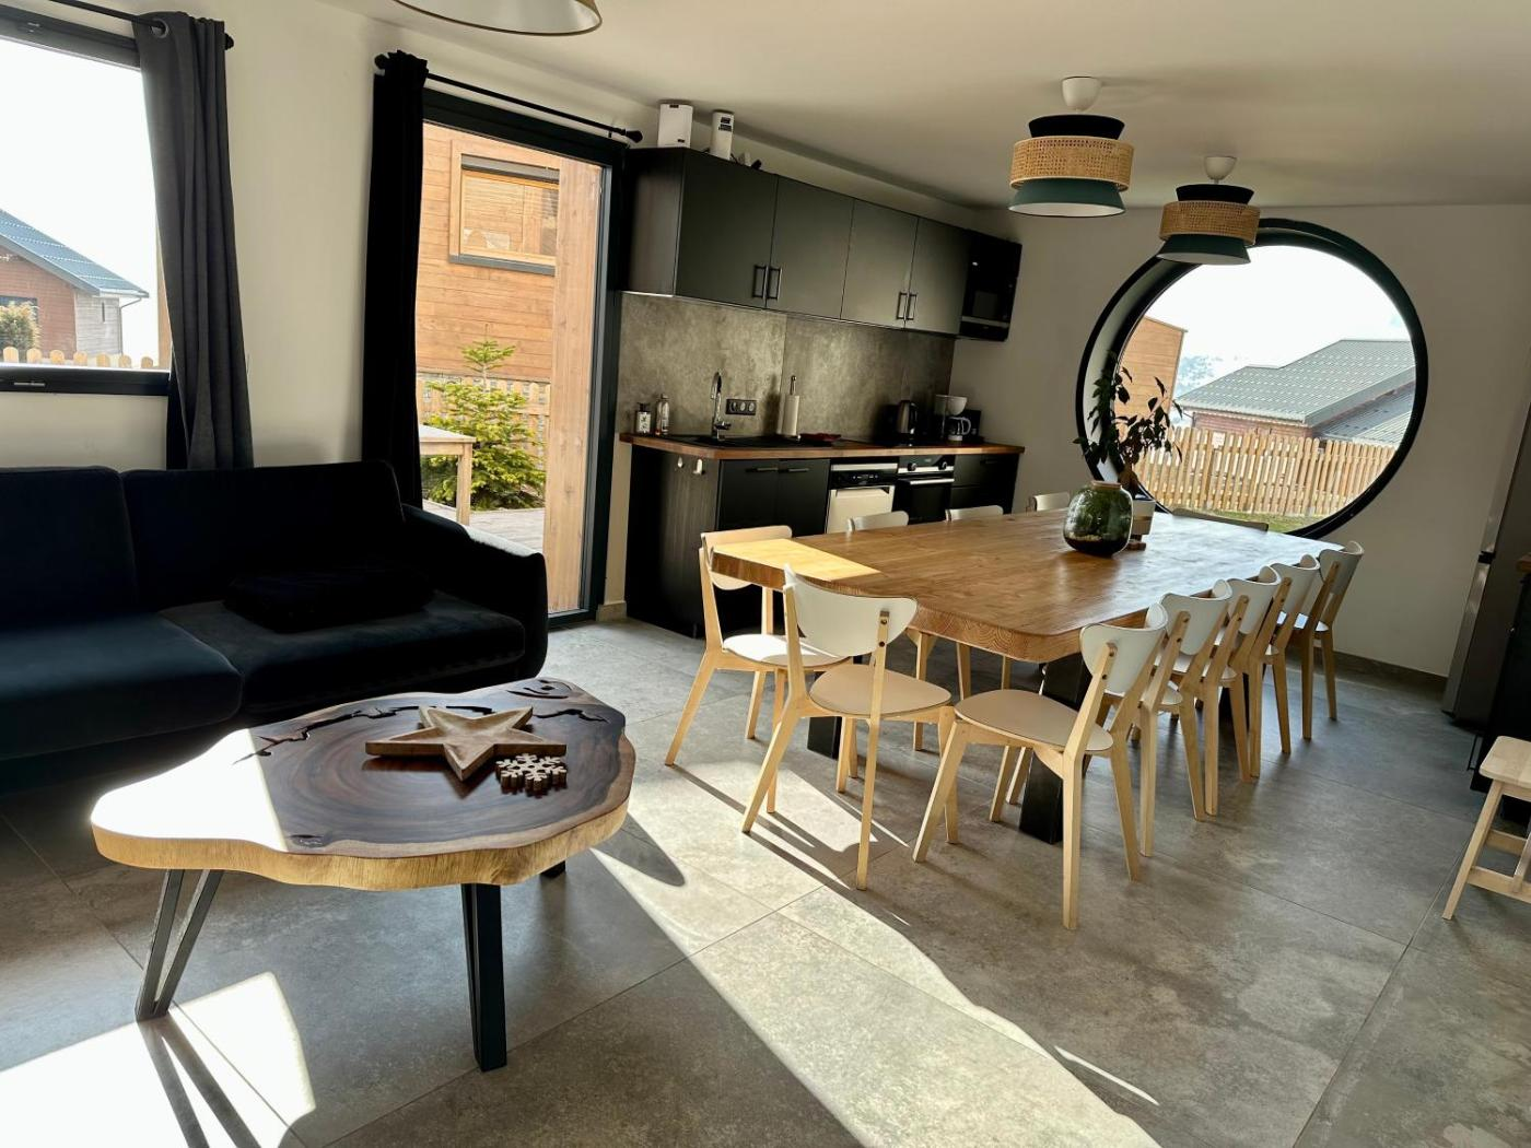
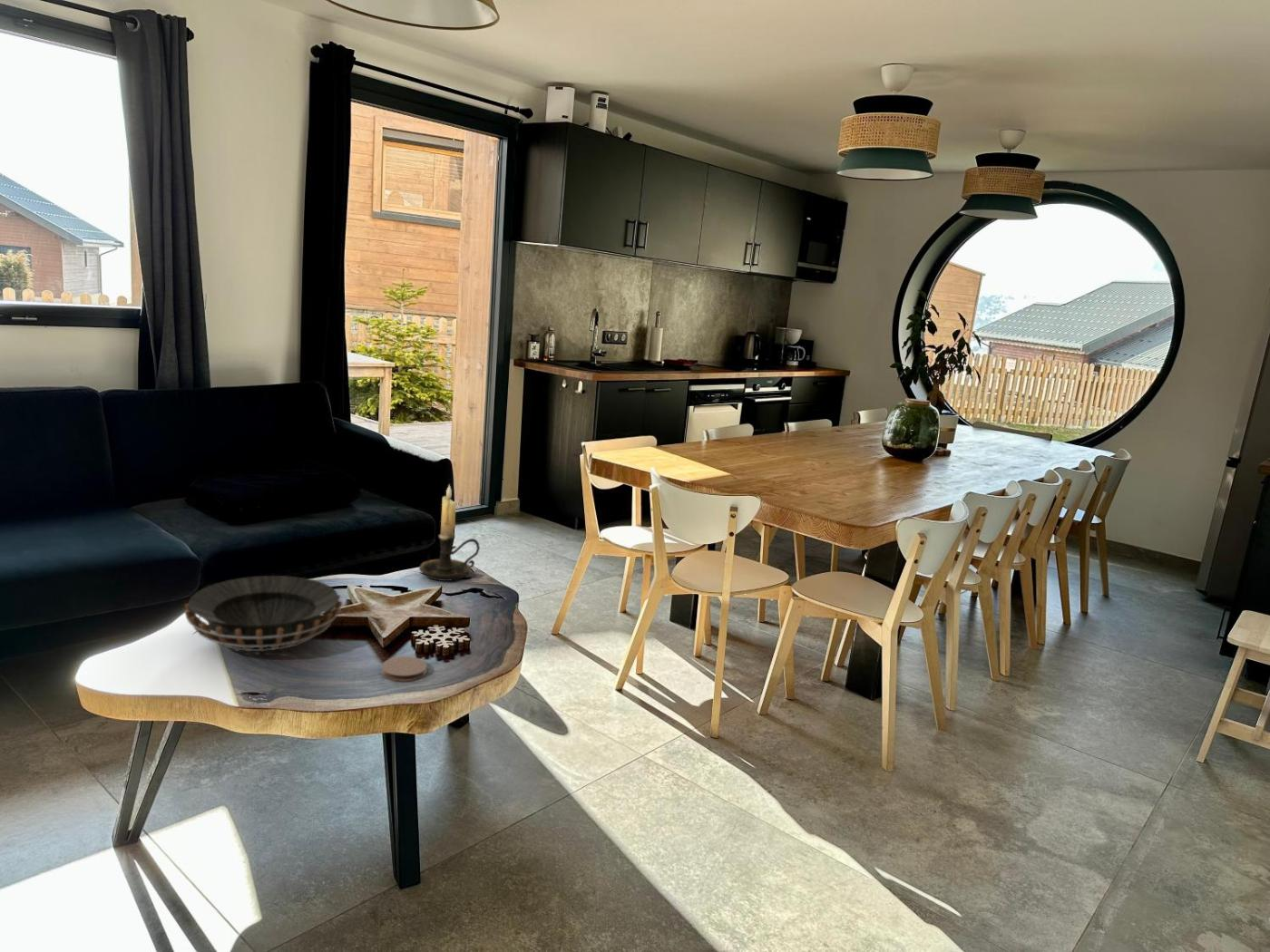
+ coaster [380,656,428,682]
+ candle holder [418,483,481,582]
+ decorative bowl [183,575,344,652]
